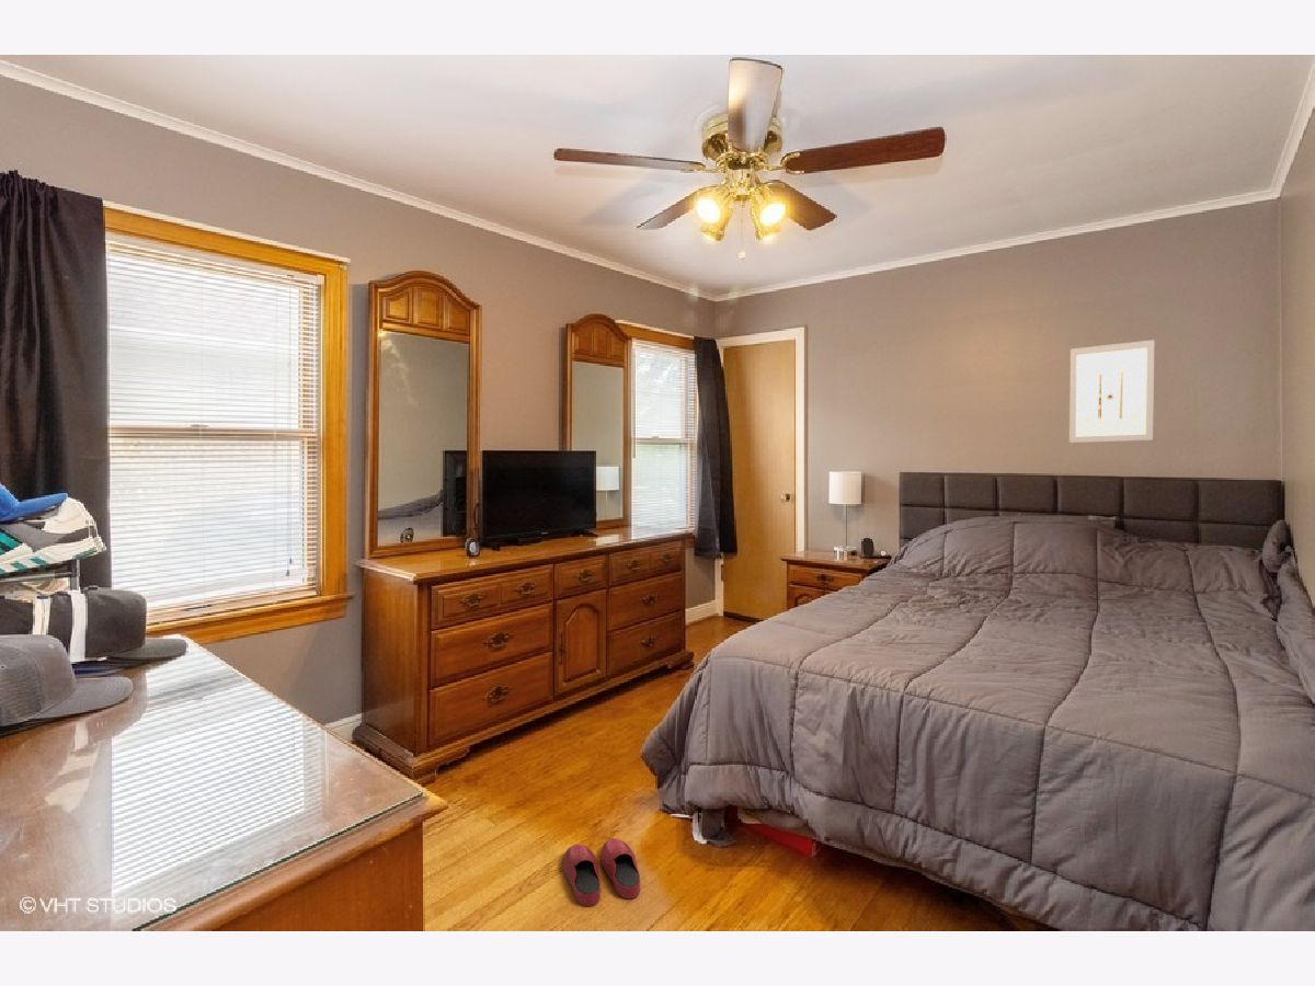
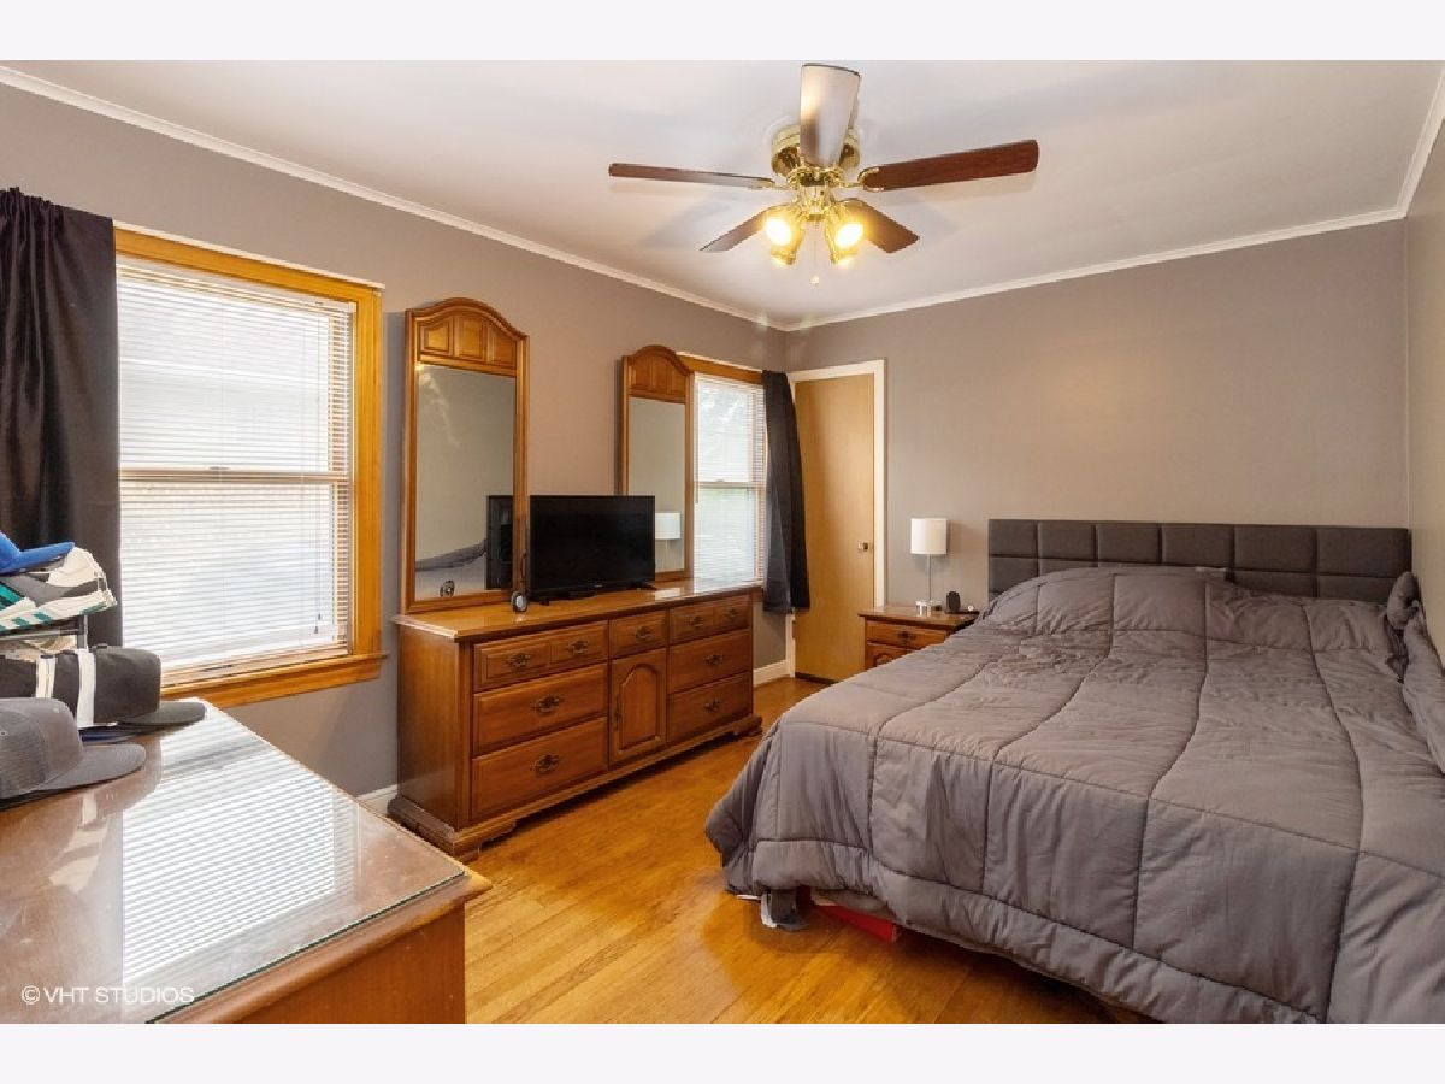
- wall art [1068,339,1156,444]
- slippers [562,837,641,907]
